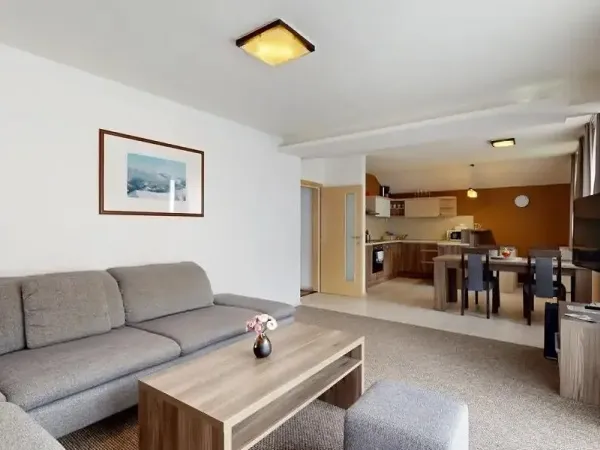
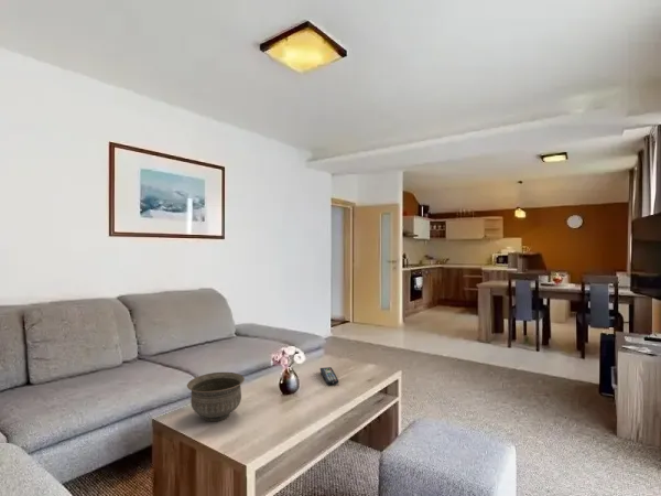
+ bowl [186,371,246,422]
+ remote control [319,366,339,386]
